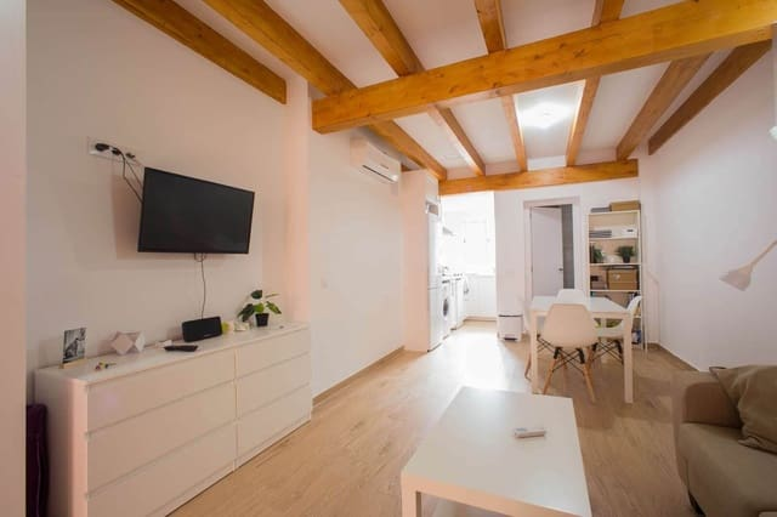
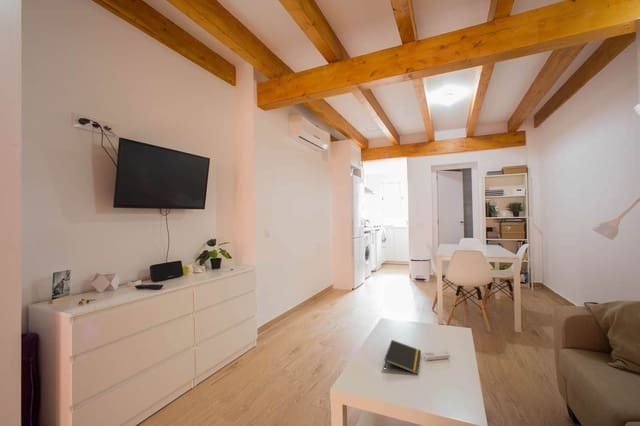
+ notepad [383,339,422,375]
